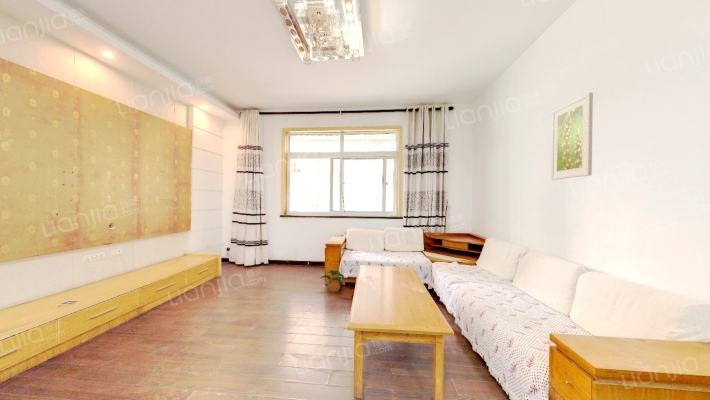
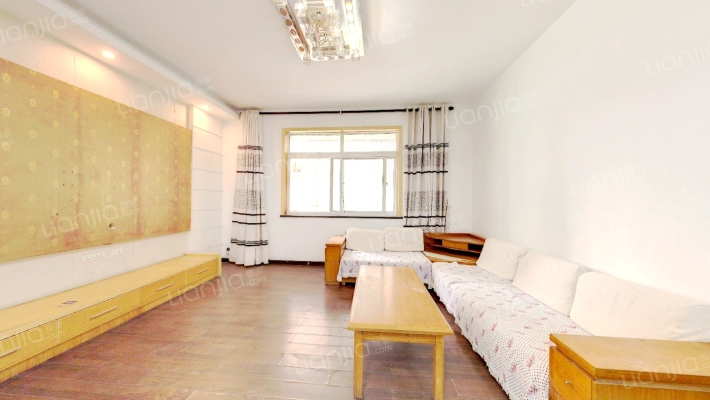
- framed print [550,91,594,181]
- potted plant [320,269,345,293]
